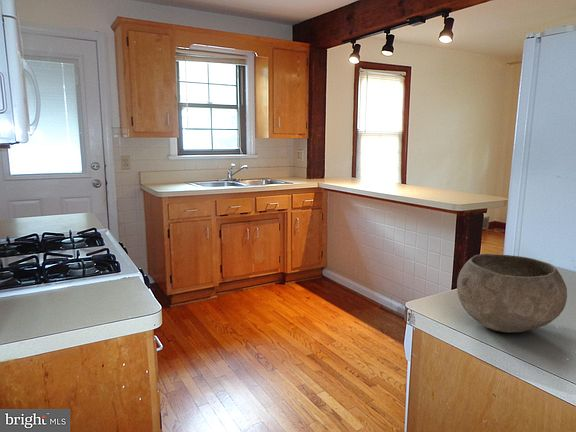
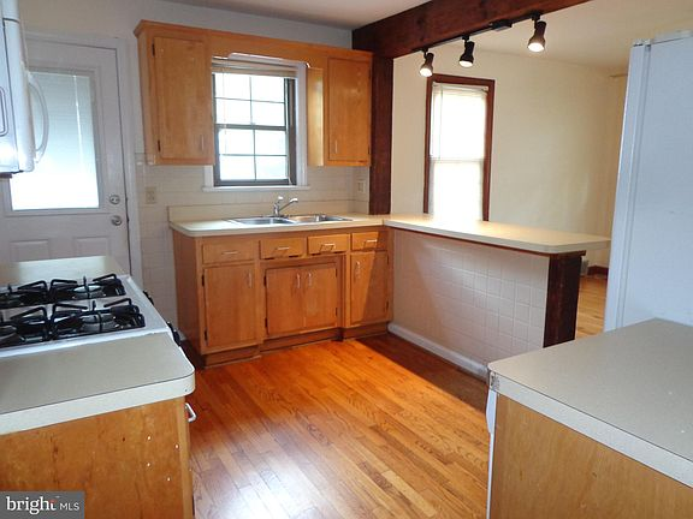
- bowl [456,253,568,333]
